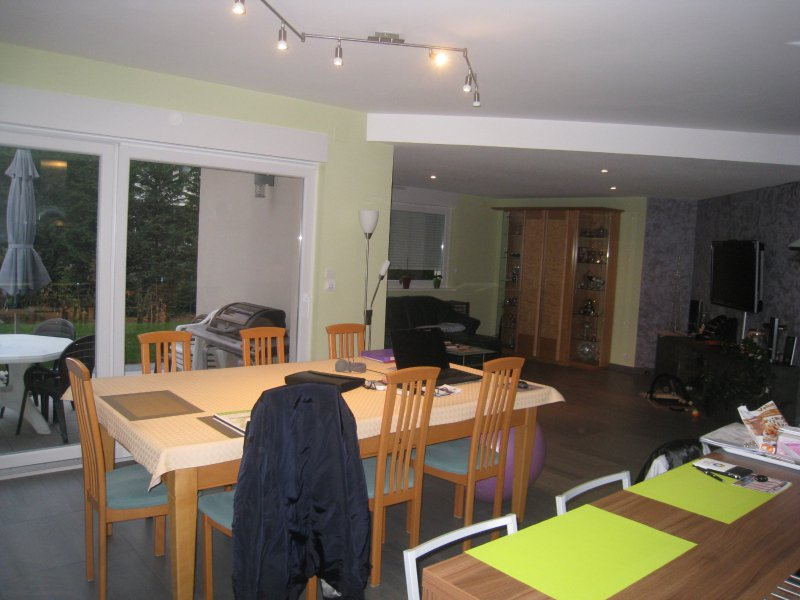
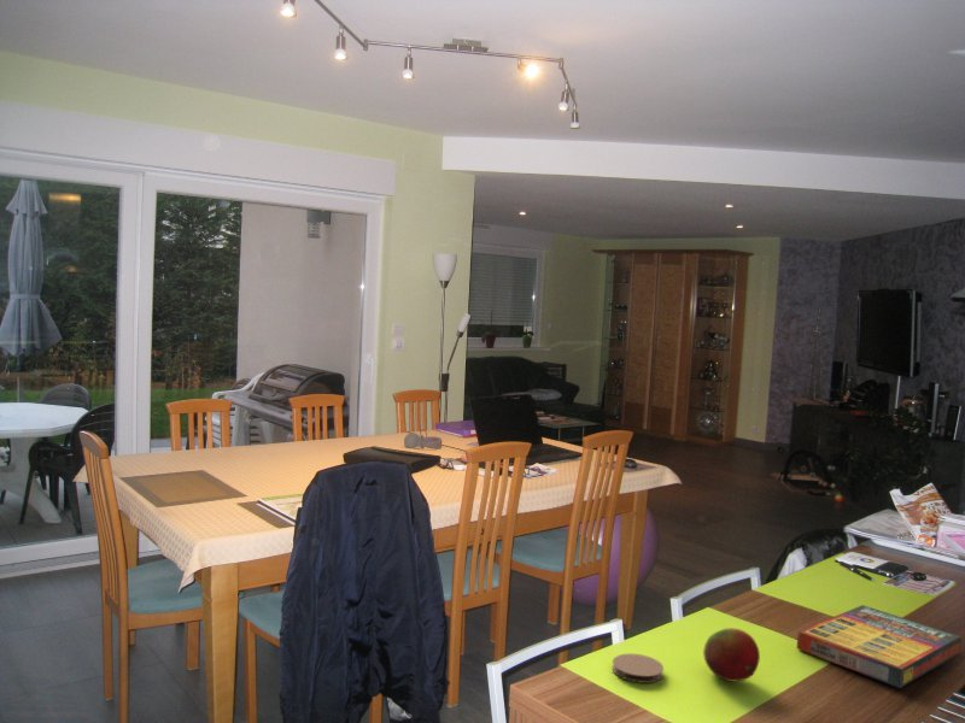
+ coaster [612,652,665,684]
+ game compilation box [796,604,963,689]
+ fruit [702,627,761,682]
